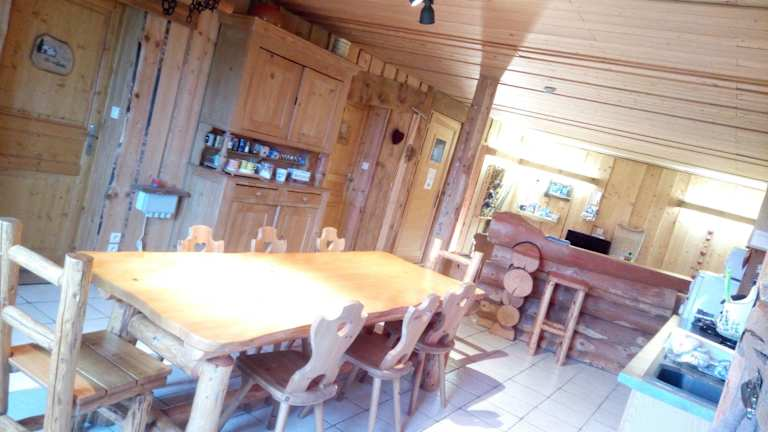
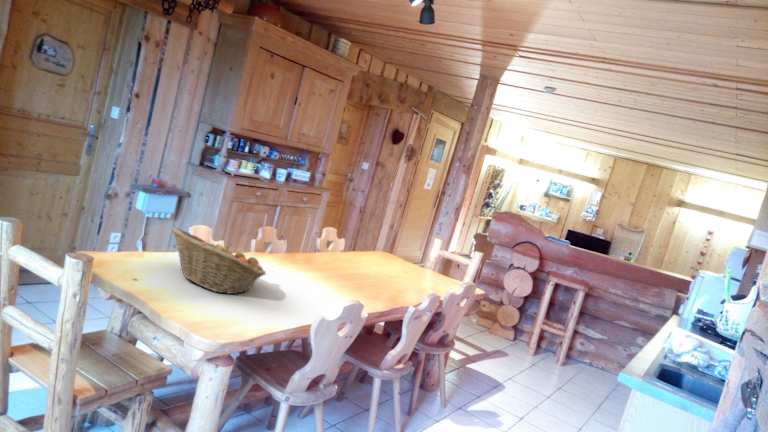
+ fruit basket [171,227,267,295]
